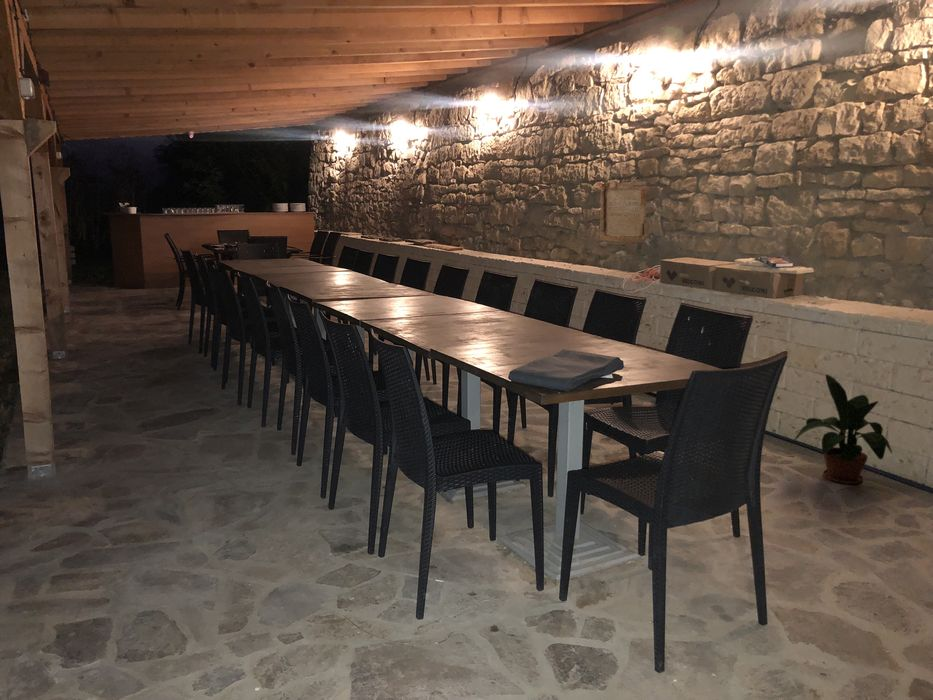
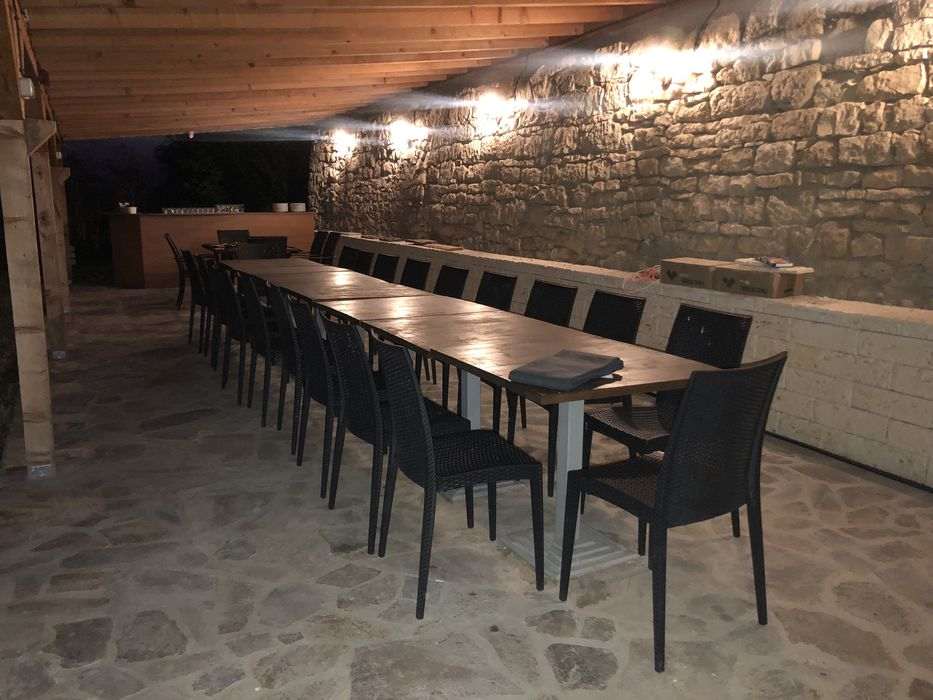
- potted plant [793,373,893,485]
- stone plaque [599,180,648,244]
